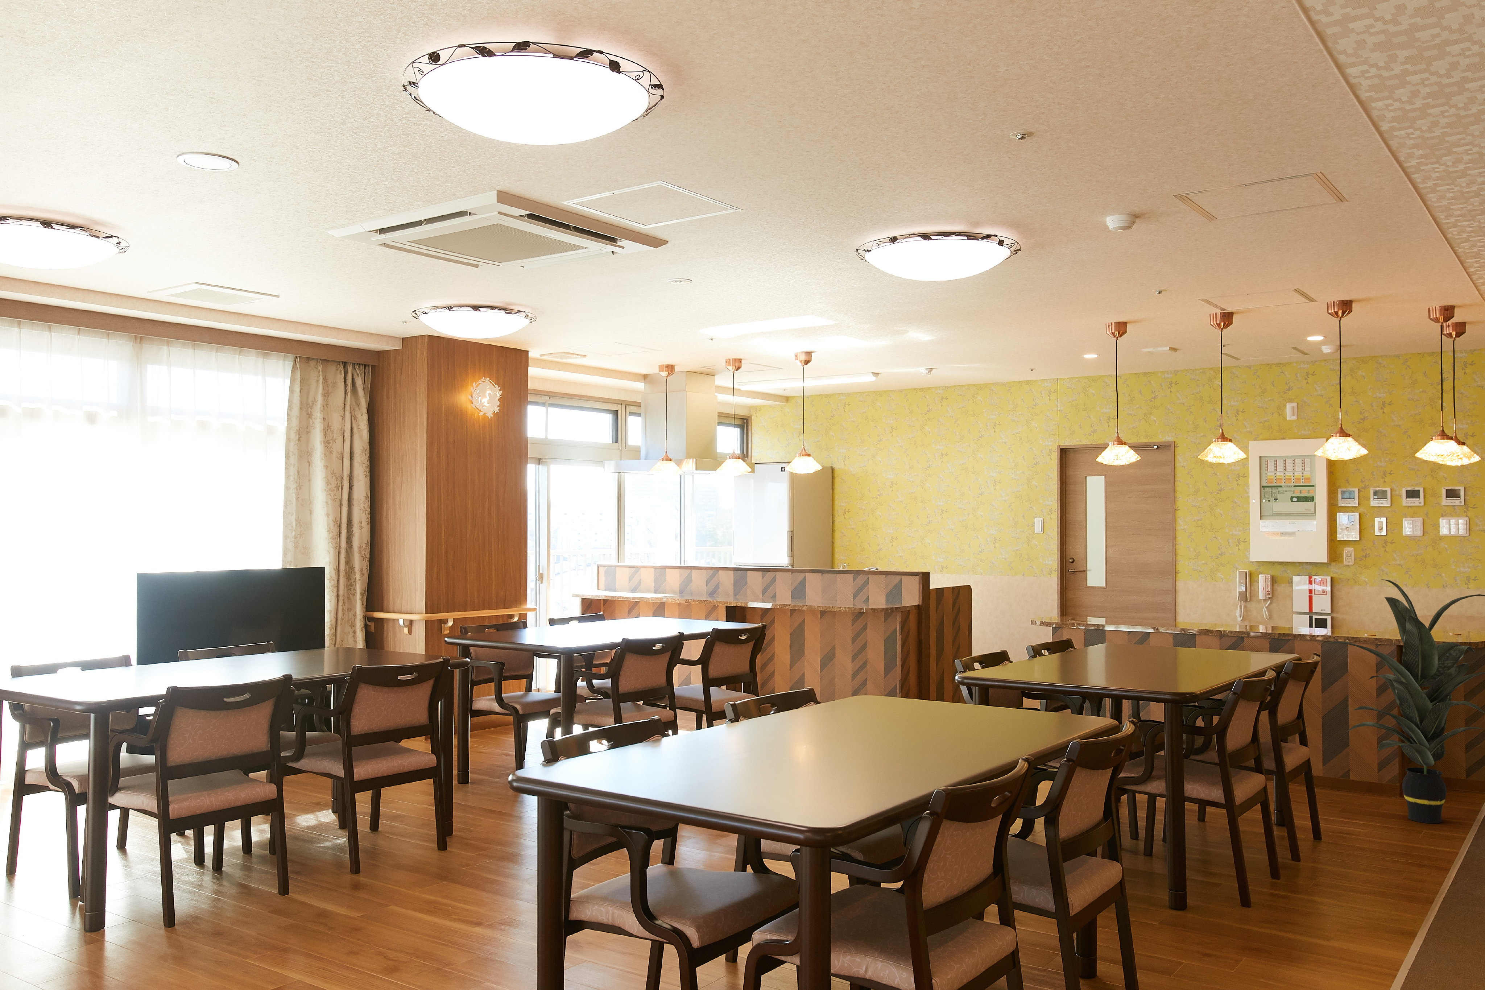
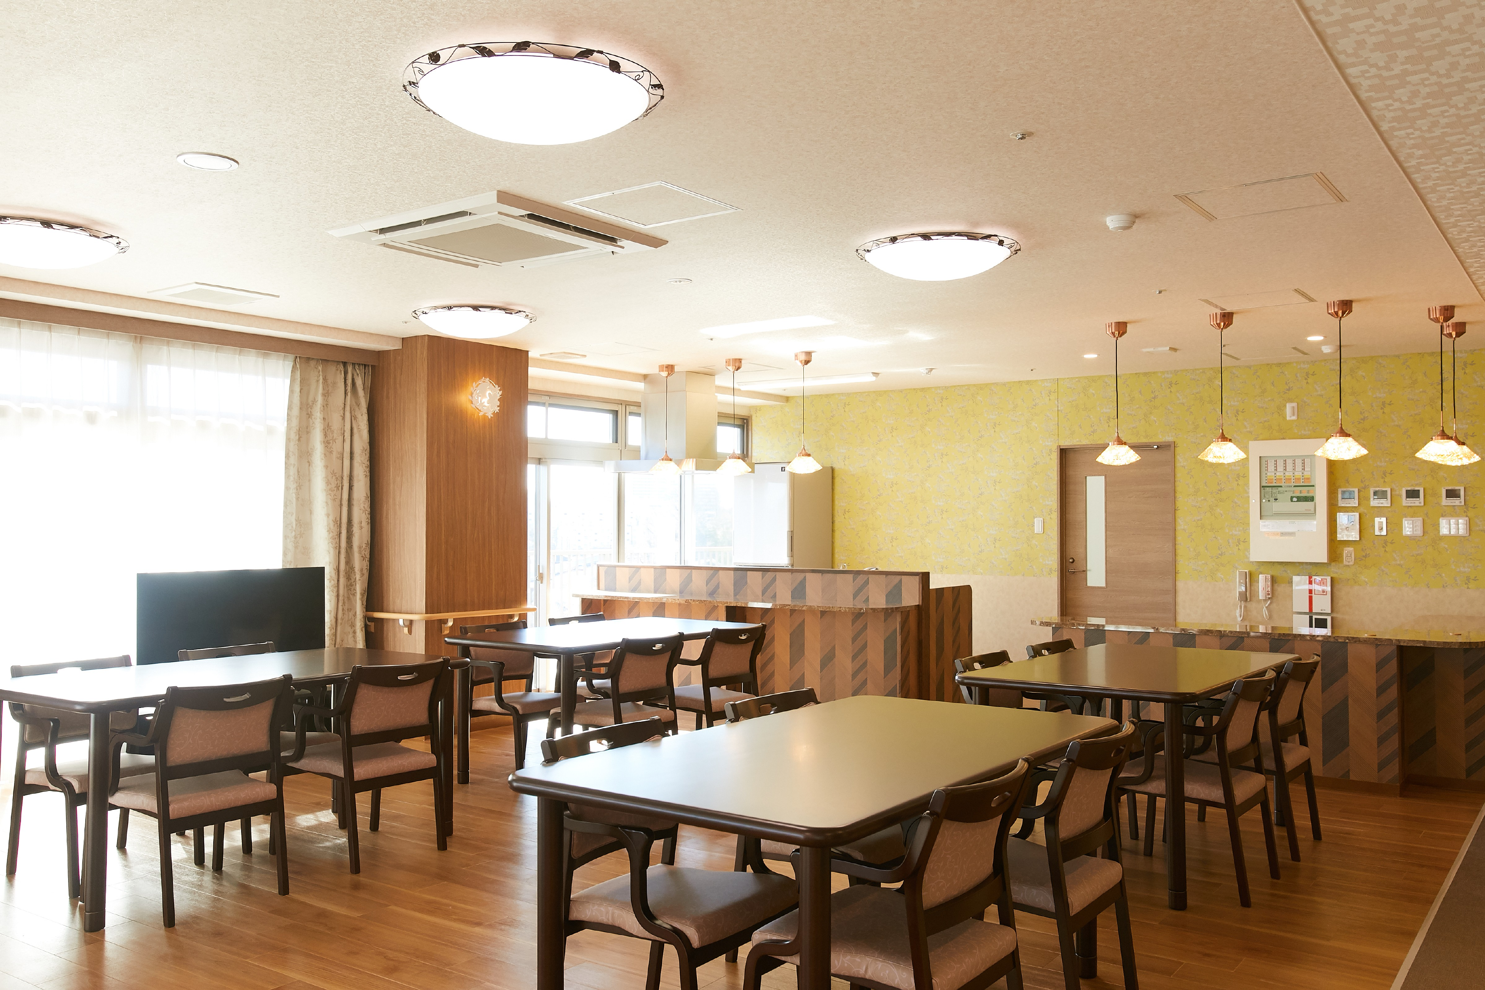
- indoor plant [1325,579,1485,824]
